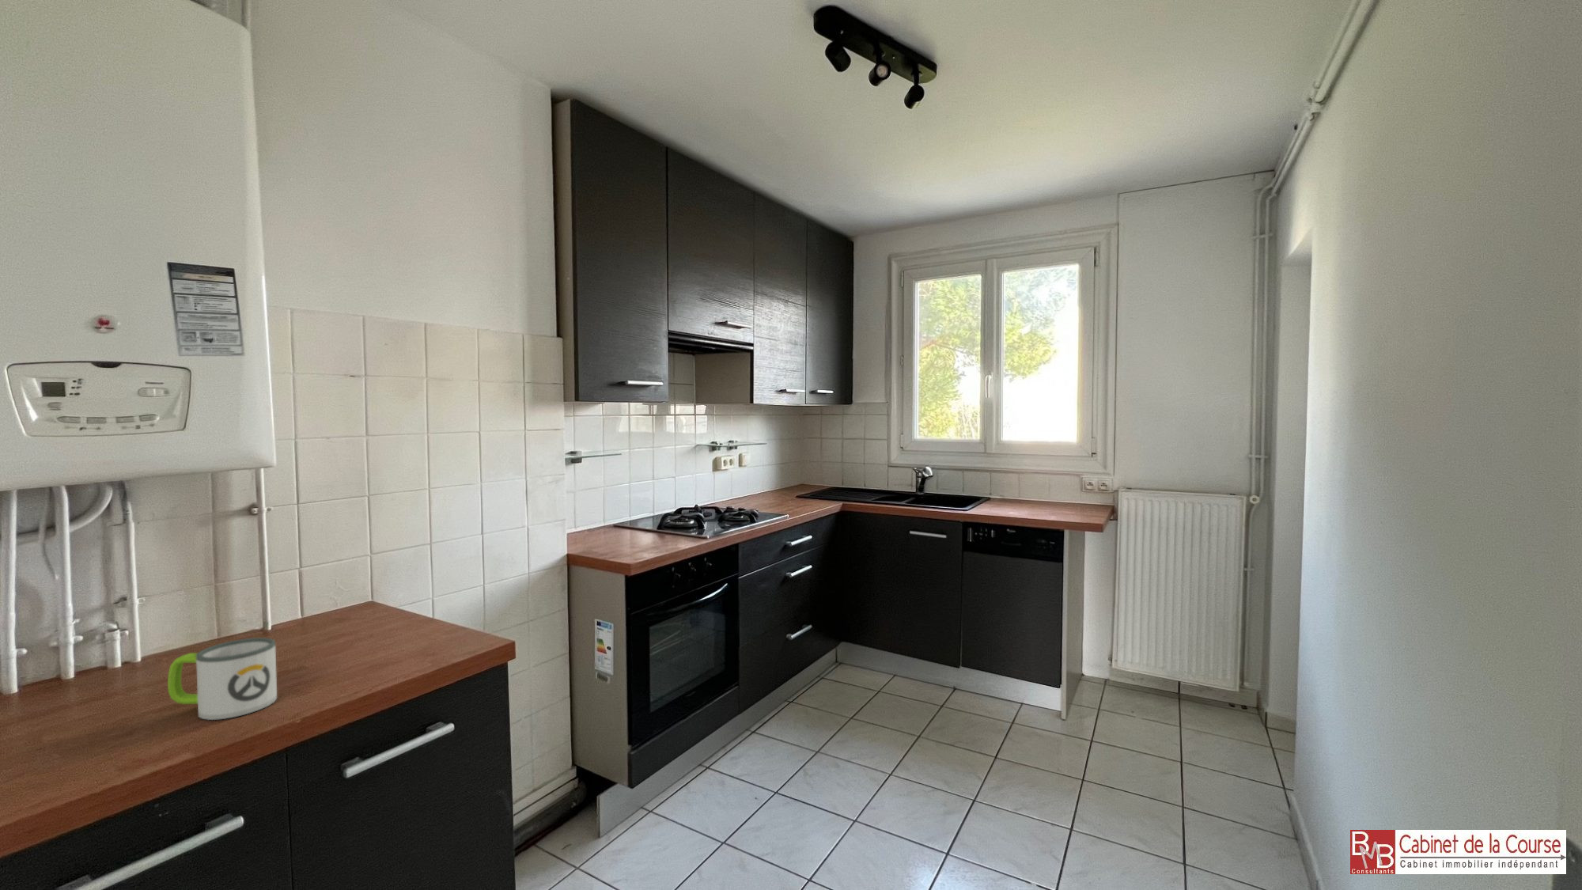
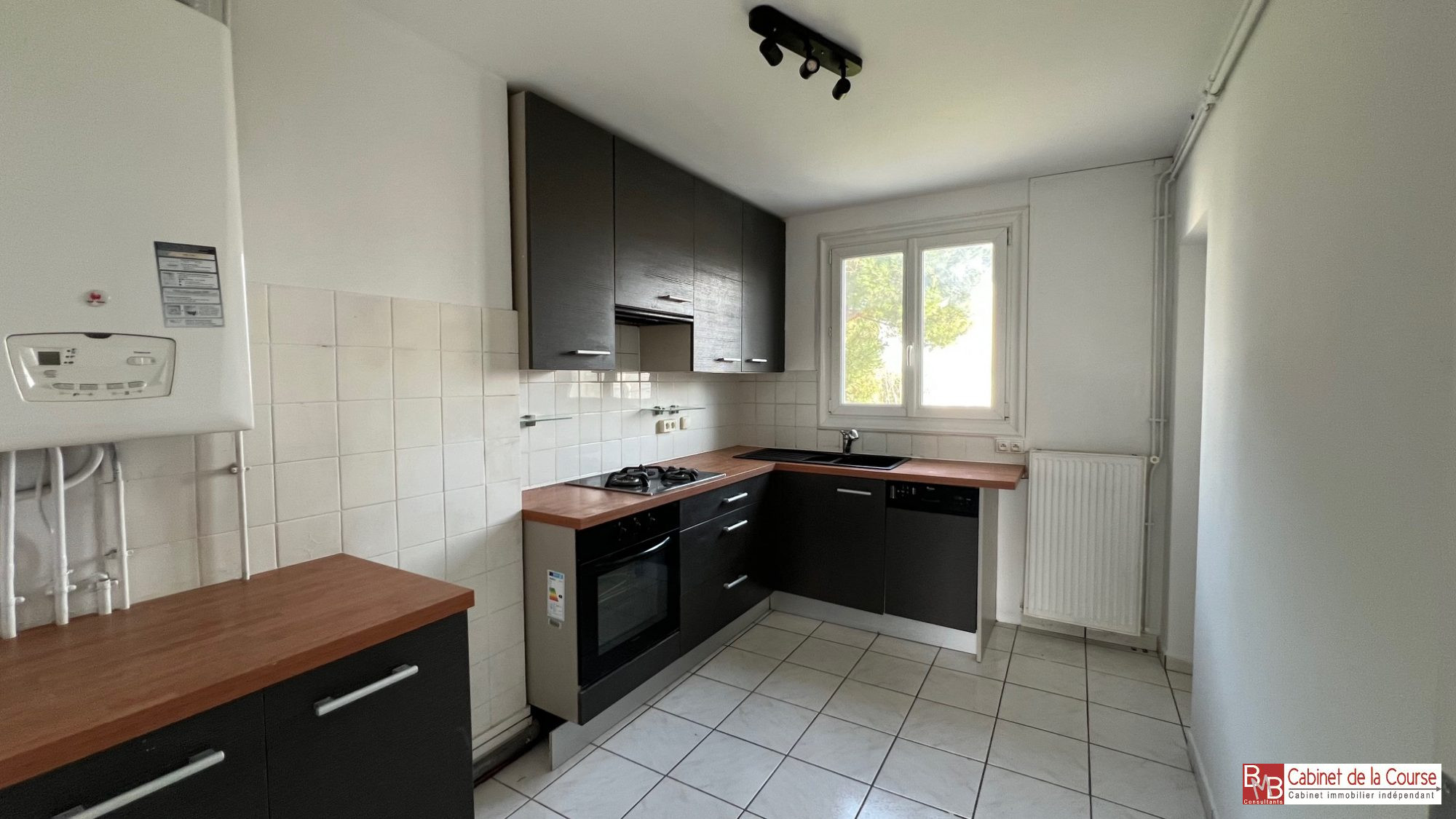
- mug [167,637,278,720]
